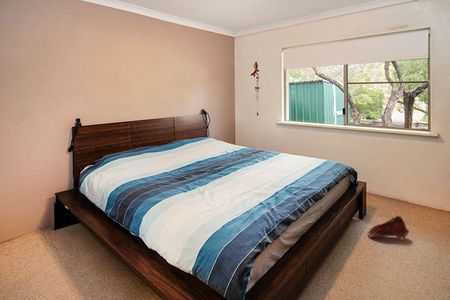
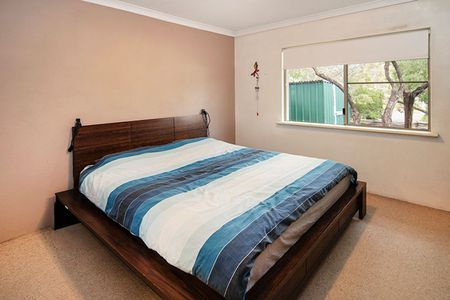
- shoe [366,215,410,241]
